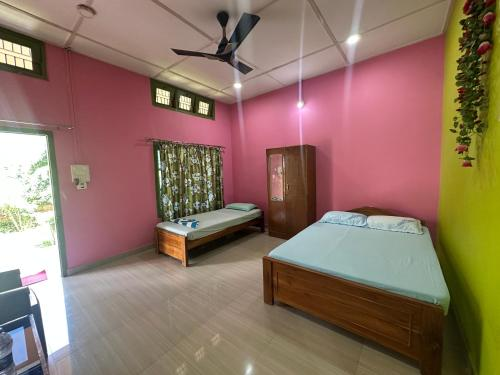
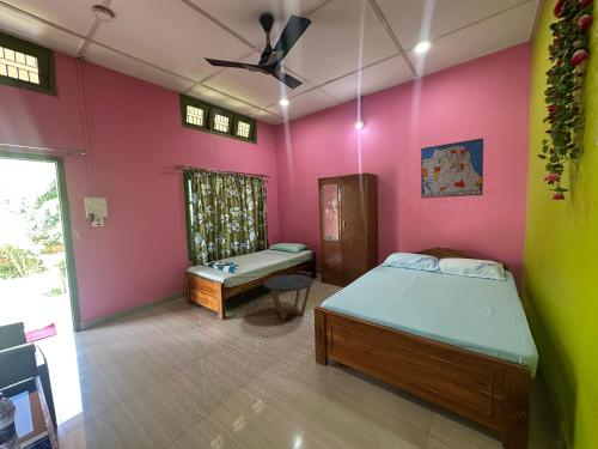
+ side table [263,273,315,321]
+ wall art [420,136,484,199]
